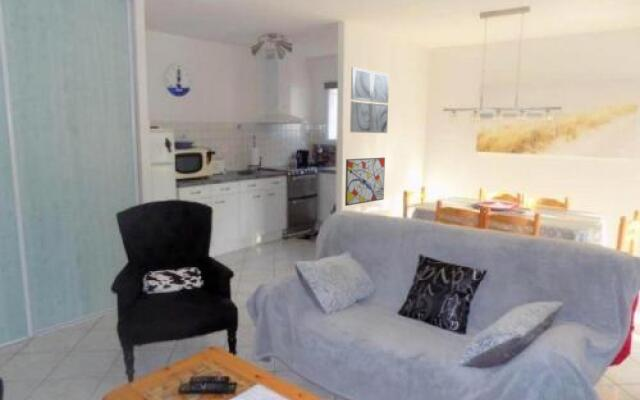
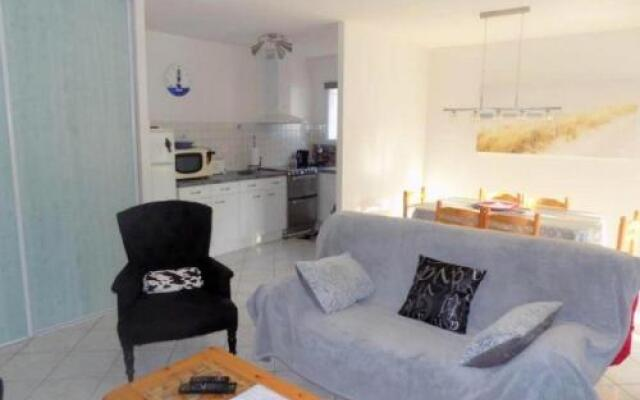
- wall art [349,66,390,134]
- wall art [344,157,386,207]
